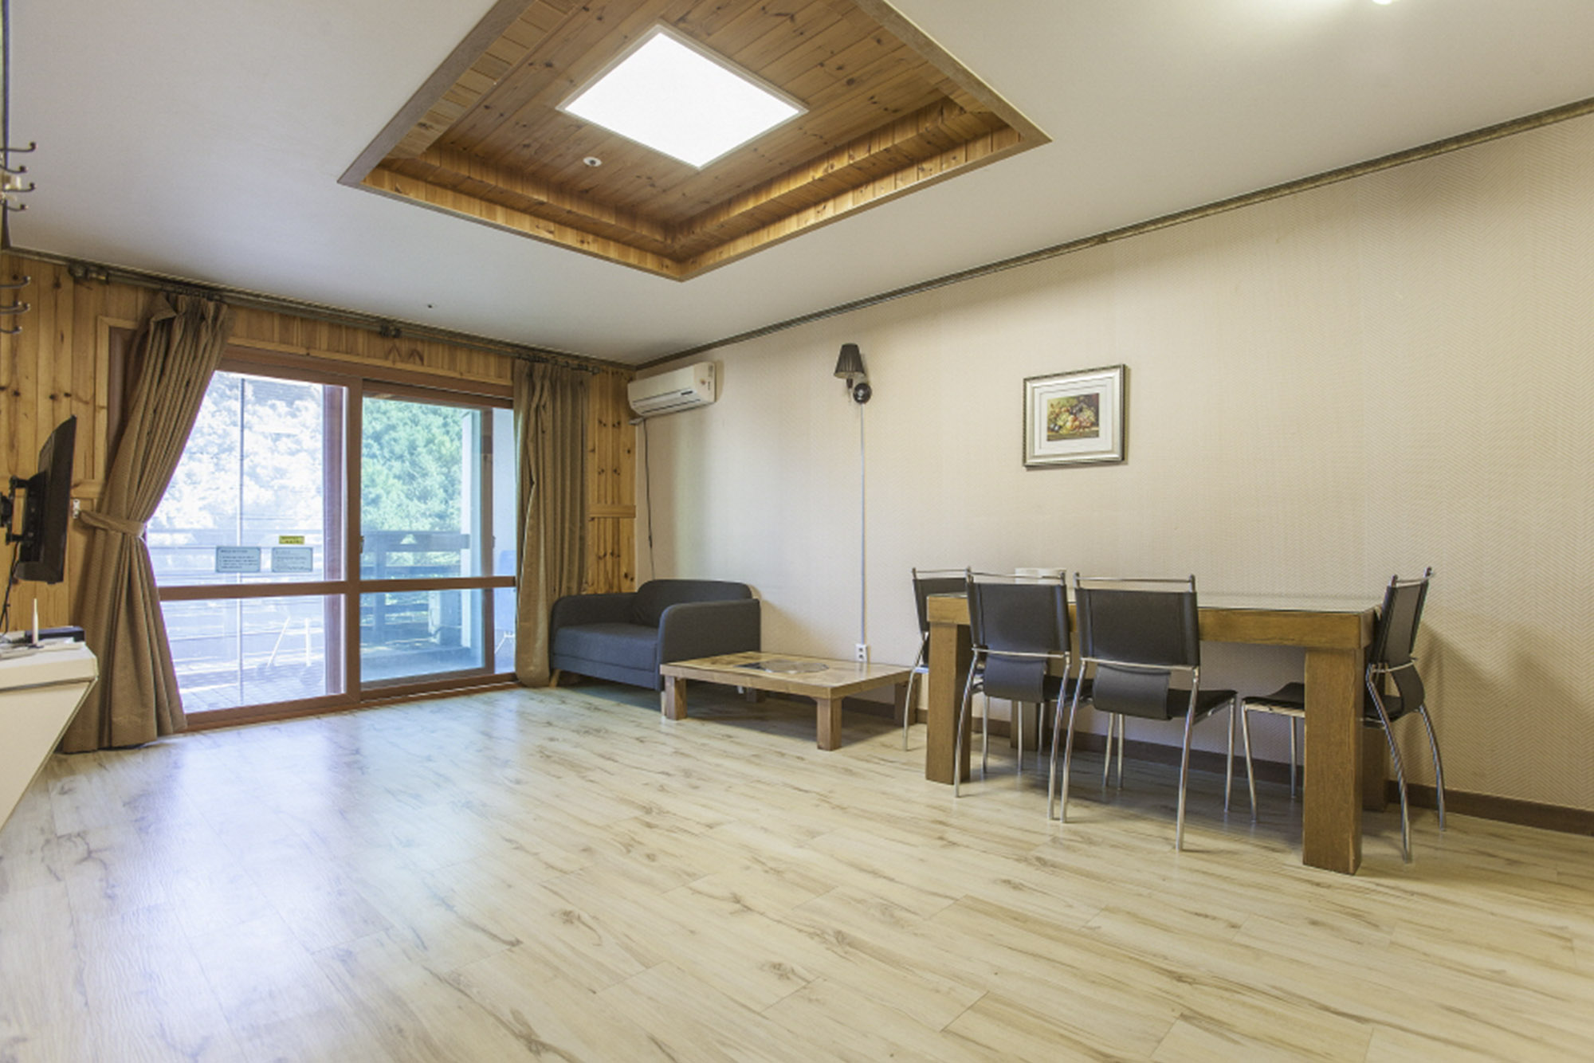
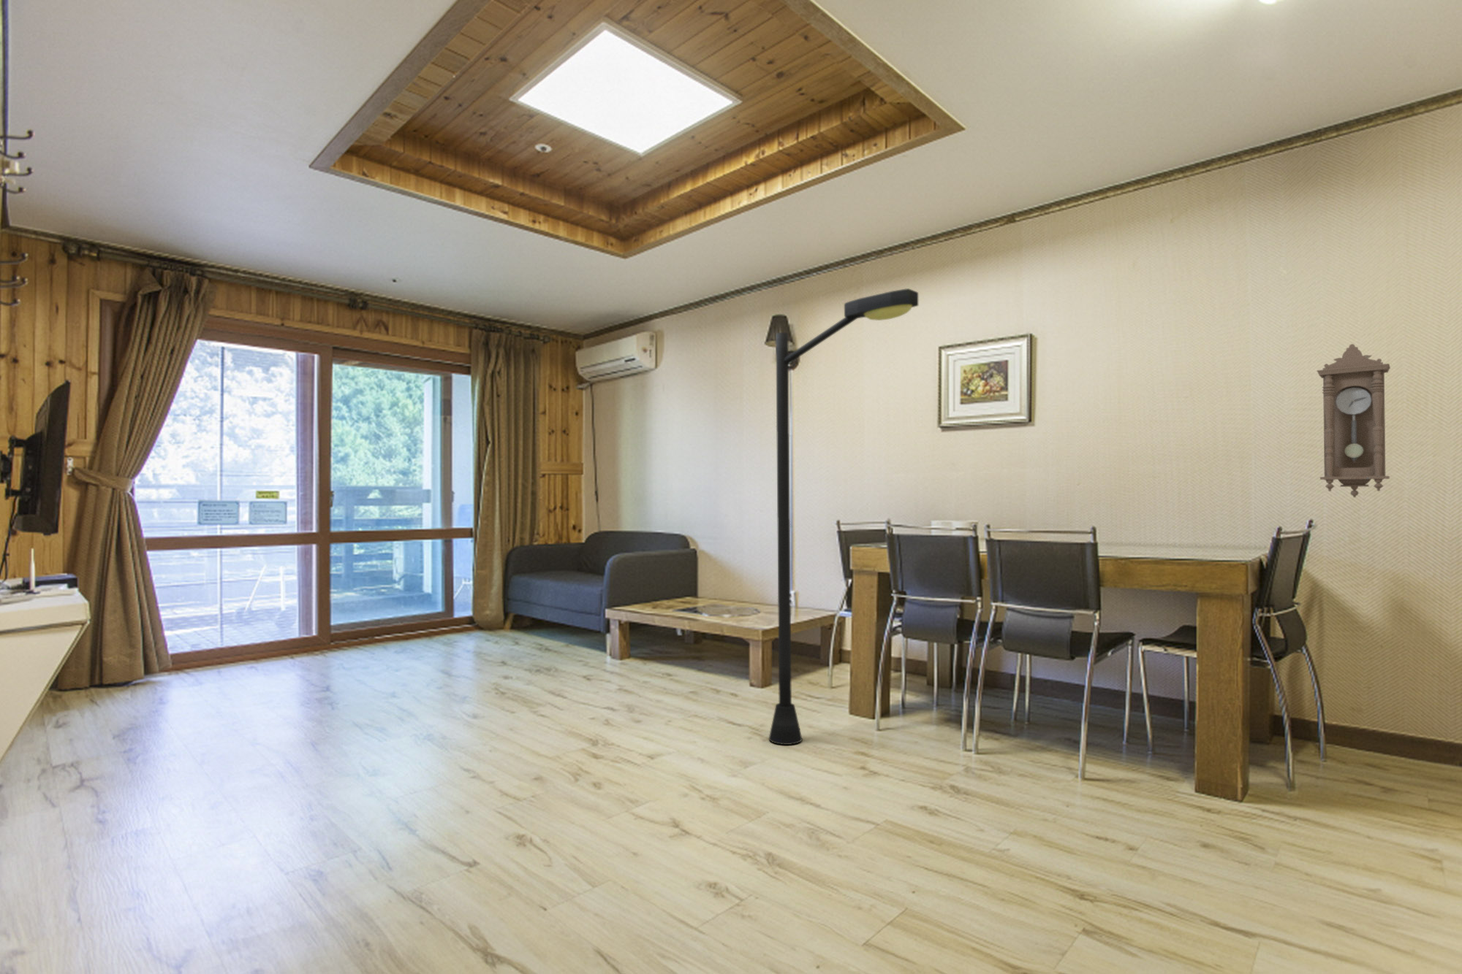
+ pendulum clock [1316,344,1391,498]
+ floor lamp [768,288,919,746]
